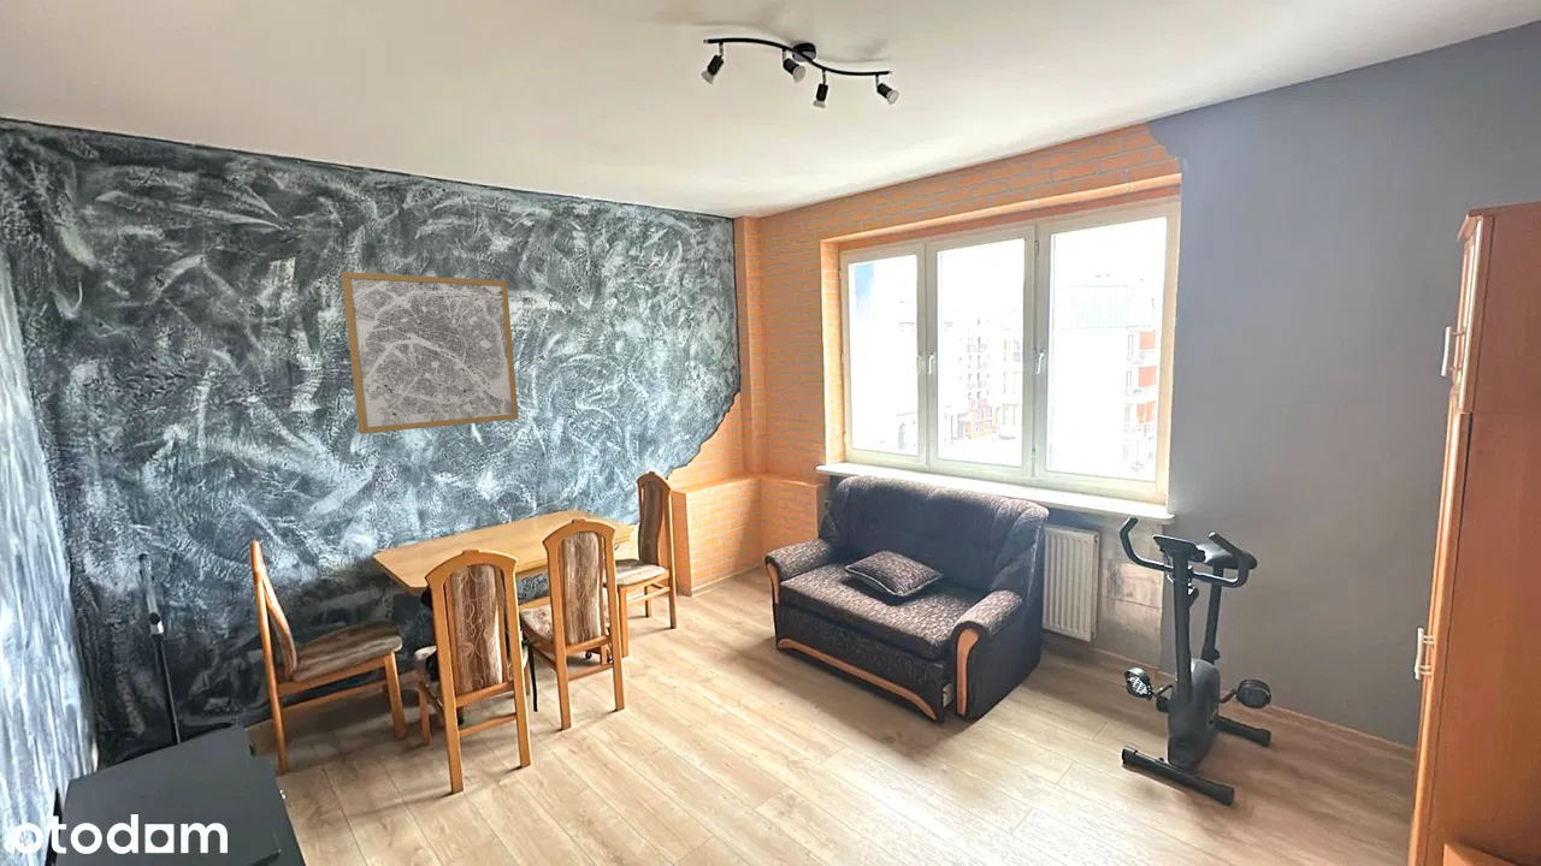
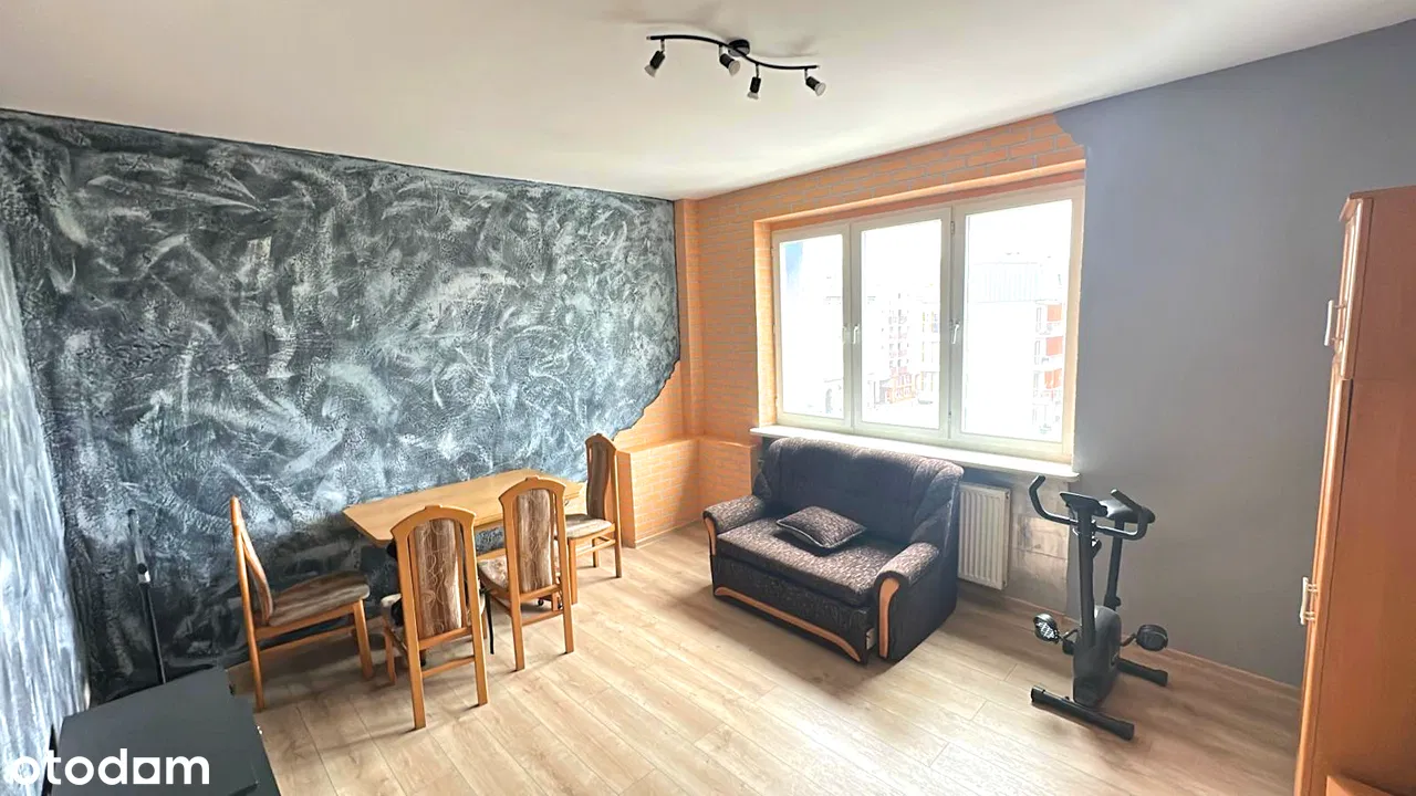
- wall art [340,271,520,435]
